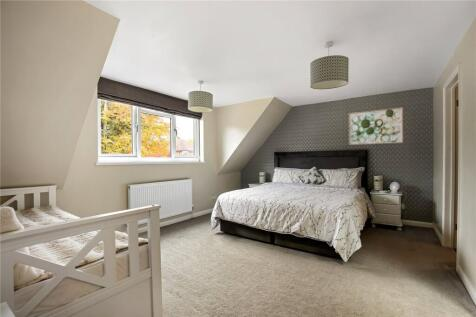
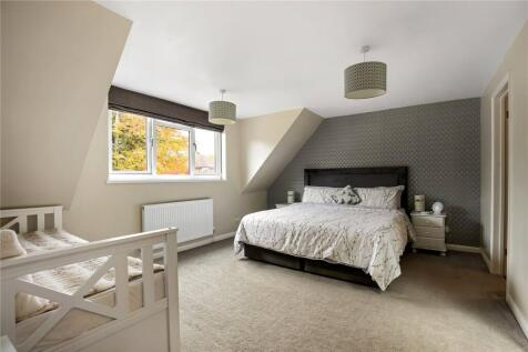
- wall art [348,106,404,146]
